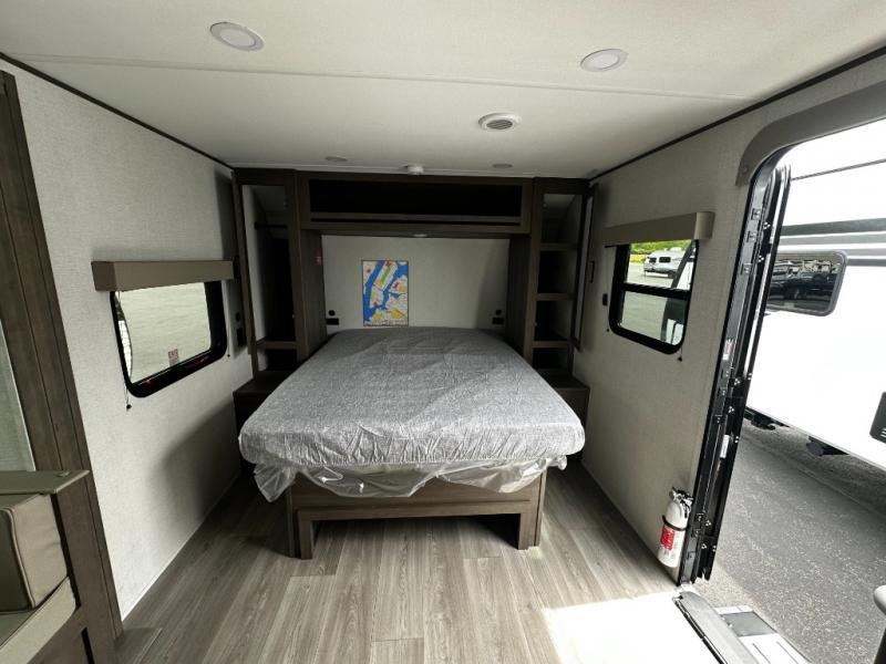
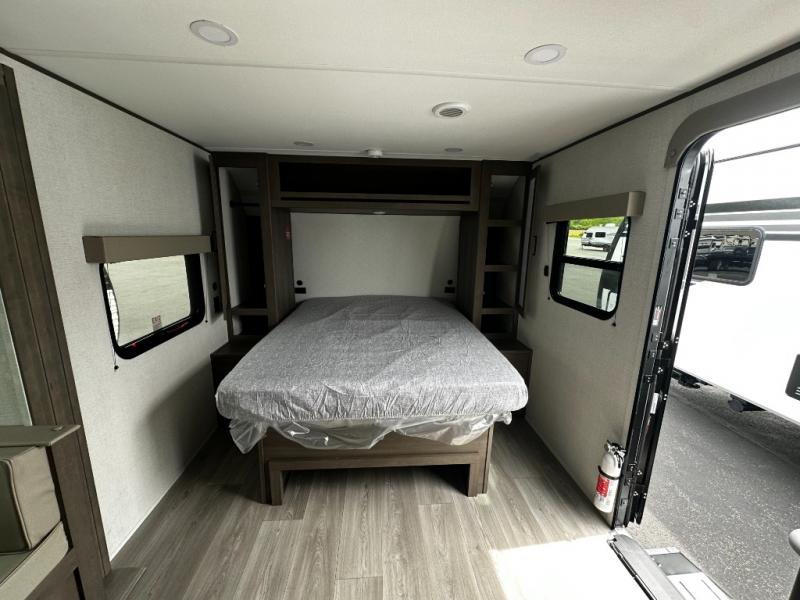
- wall art [360,259,410,328]
